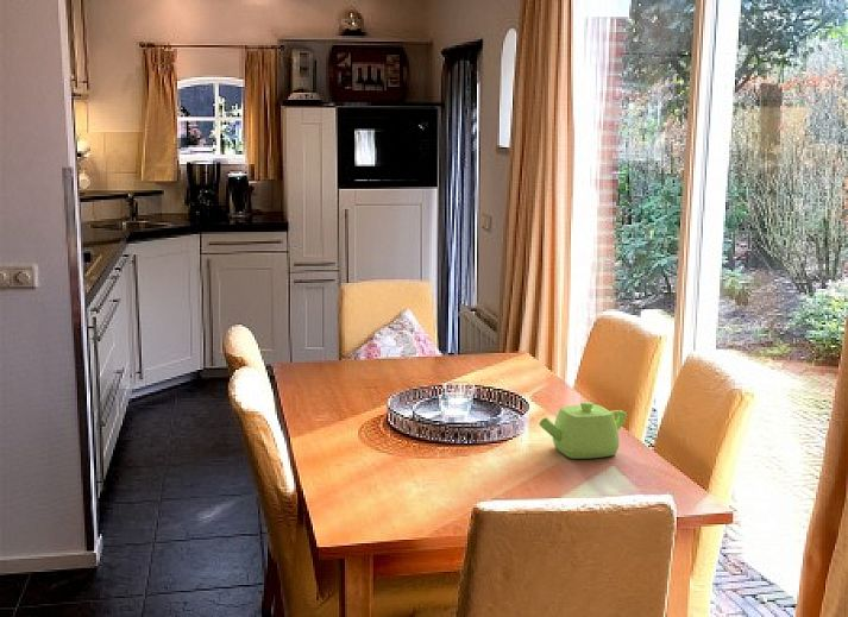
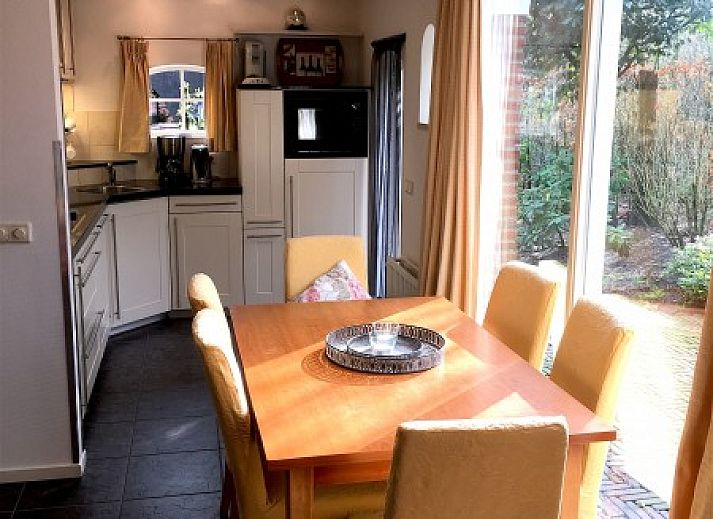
- teapot [538,401,628,460]
